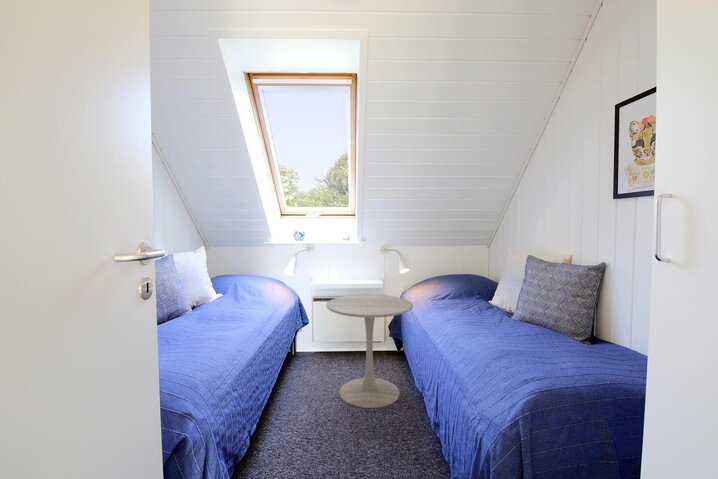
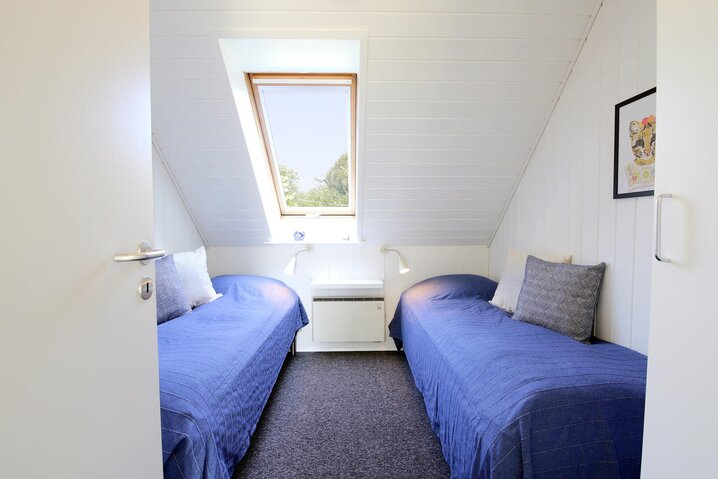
- side table [325,293,414,409]
